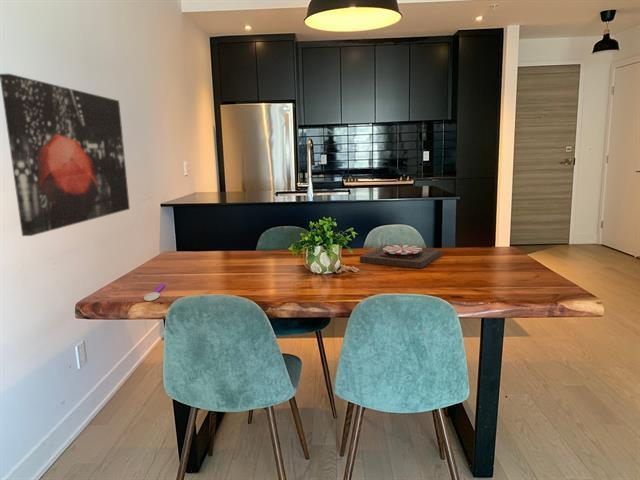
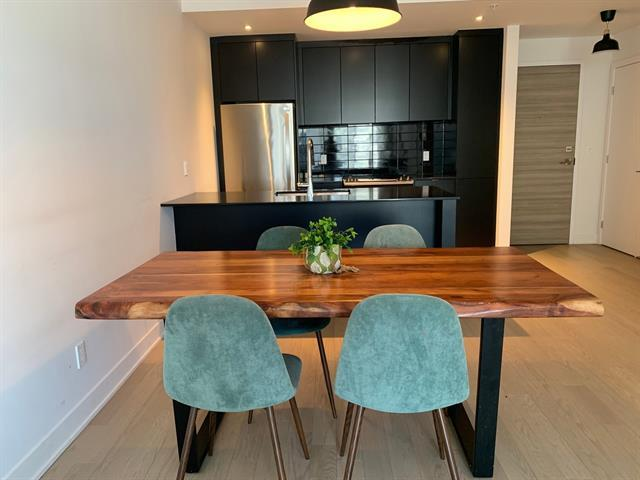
- spoon [143,283,166,302]
- plate [359,244,443,269]
- wall art [0,73,131,237]
